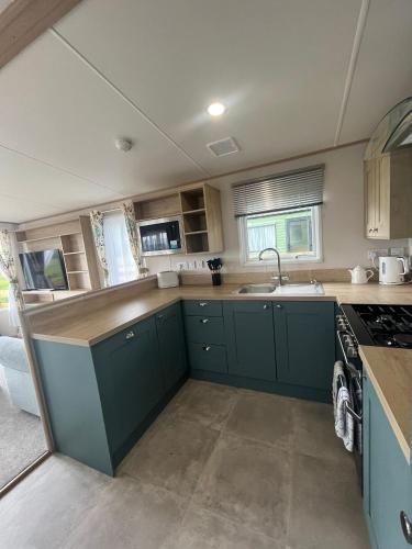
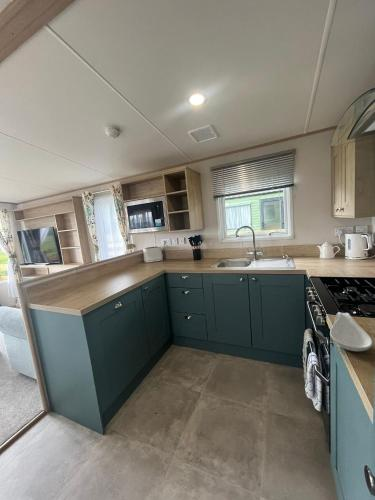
+ spoon rest [329,311,374,352]
